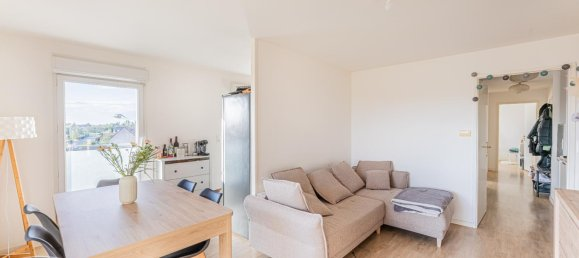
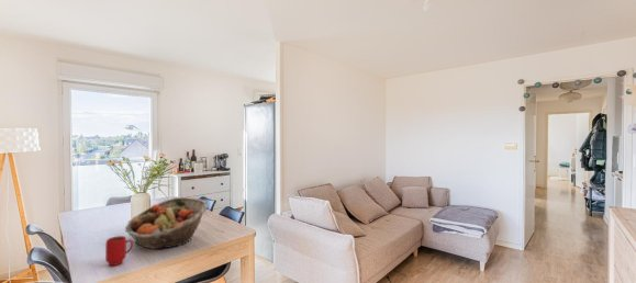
+ mug [104,235,134,267]
+ fruit basket [124,196,209,250]
